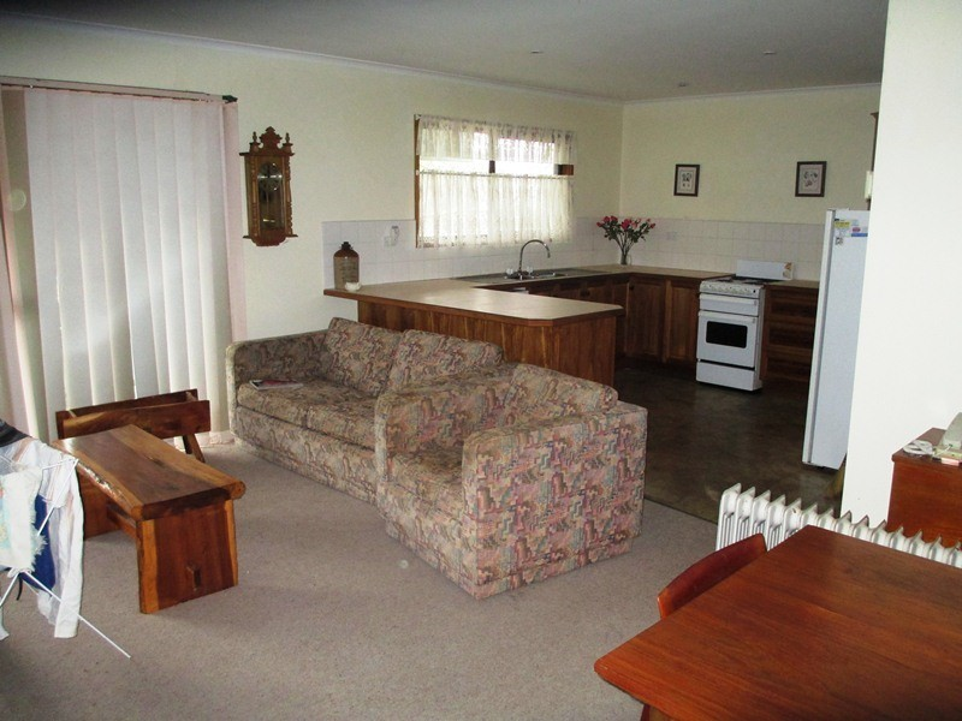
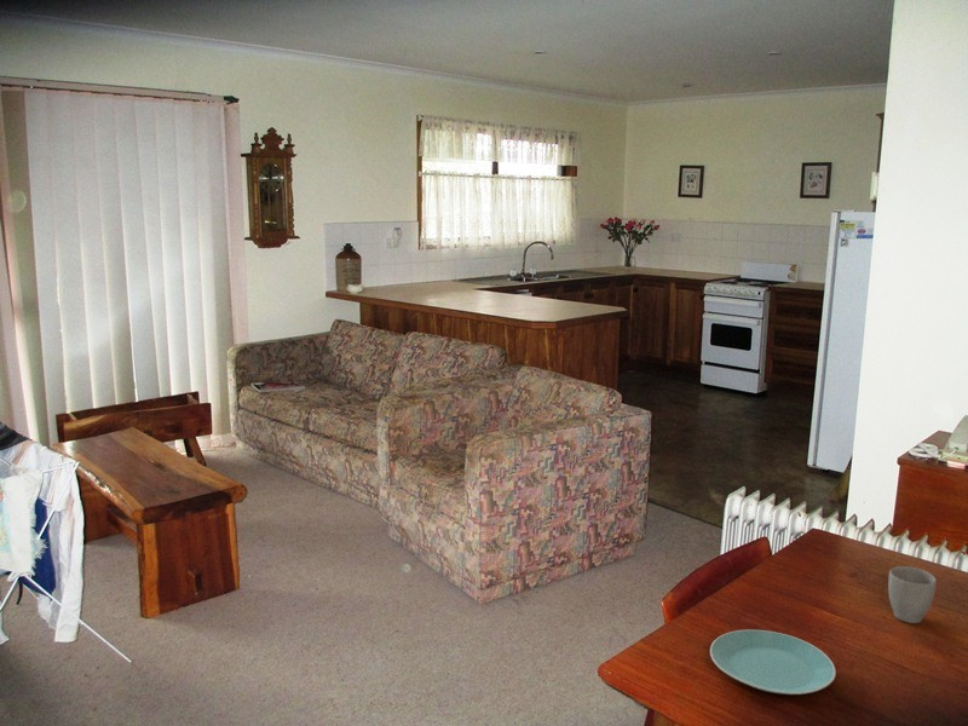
+ plate [709,628,837,696]
+ mug [887,565,938,624]
